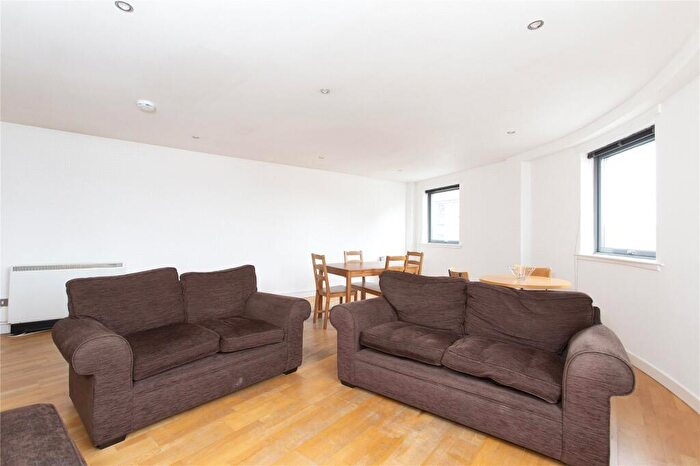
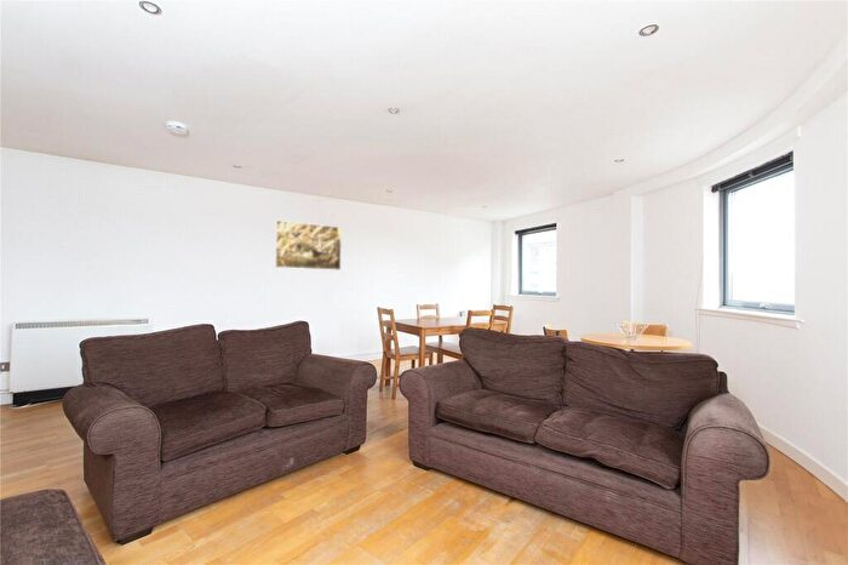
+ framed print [274,219,343,272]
